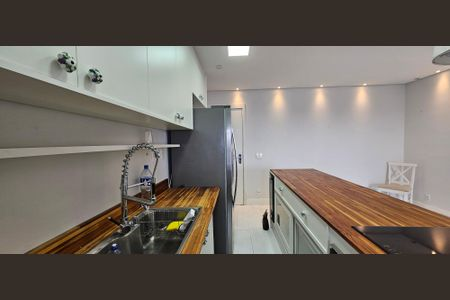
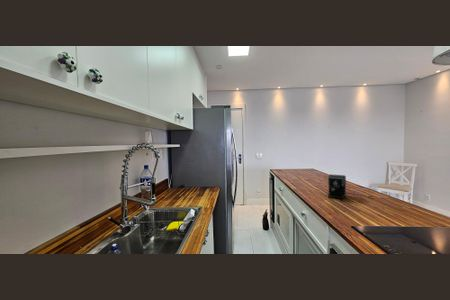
+ coffee maker [327,173,374,200]
